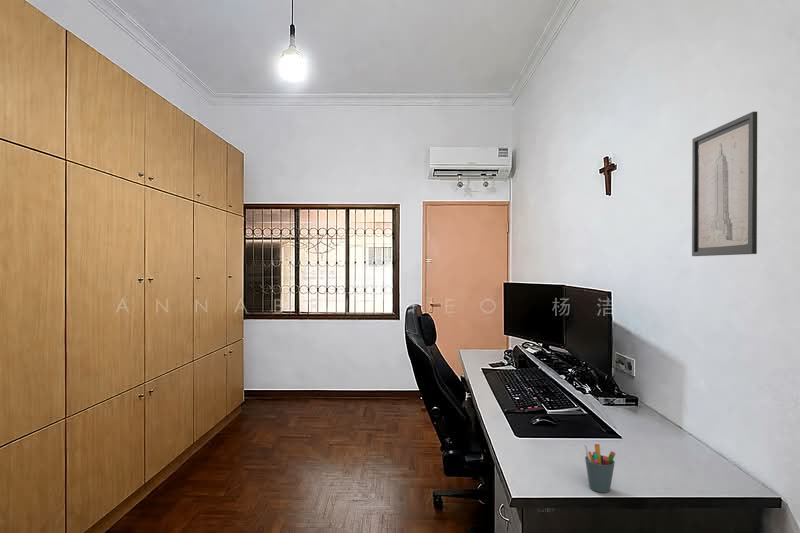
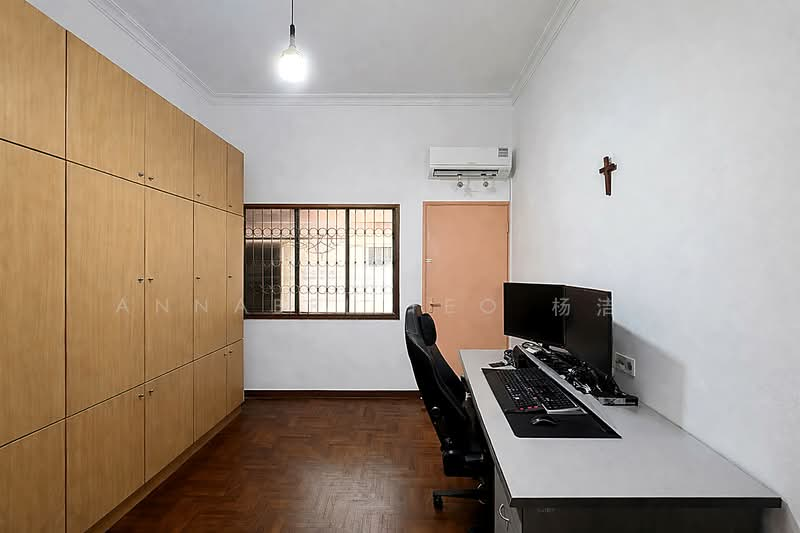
- wall art [691,111,758,257]
- pen holder [583,443,616,494]
